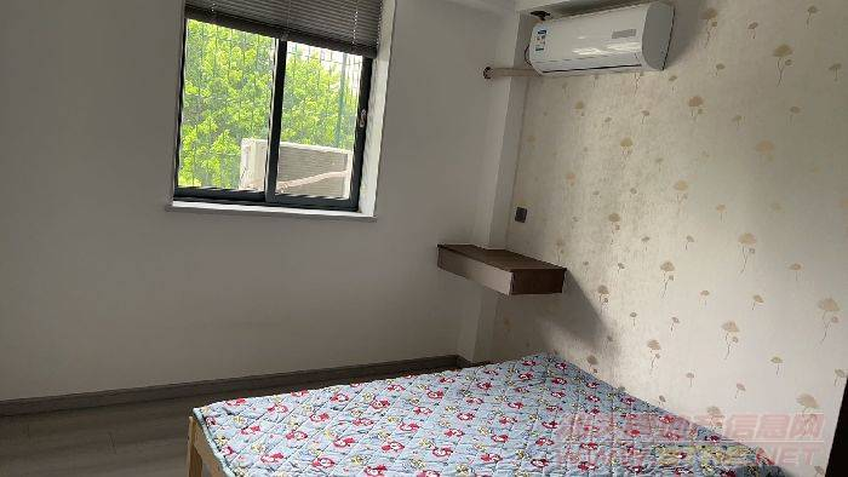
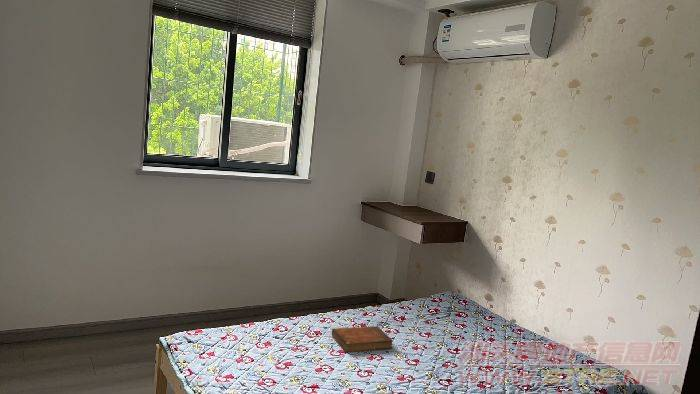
+ bible [331,325,394,353]
